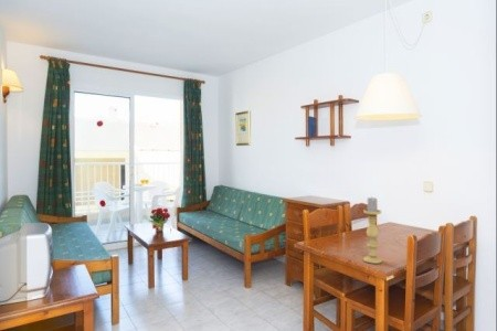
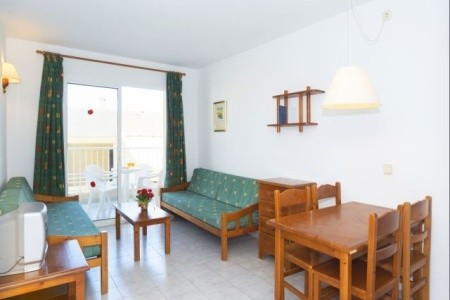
- candle holder [362,196,383,265]
